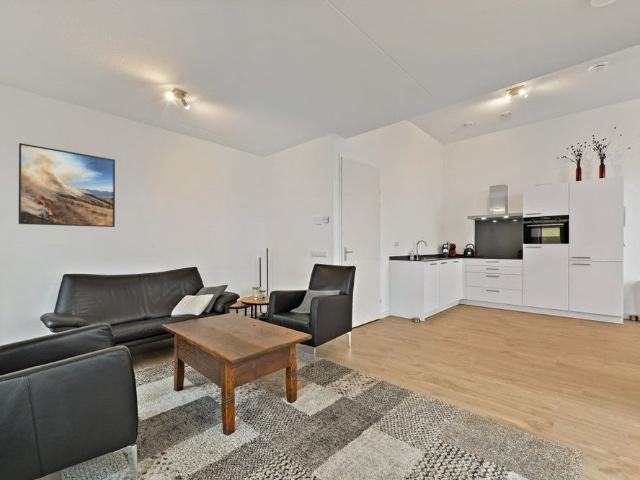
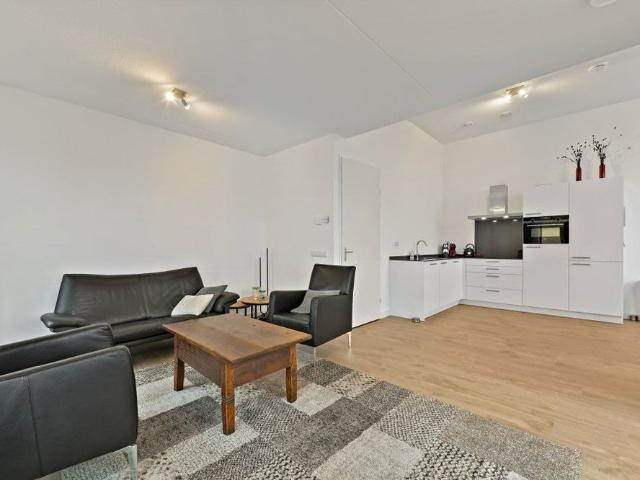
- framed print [18,142,116,228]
